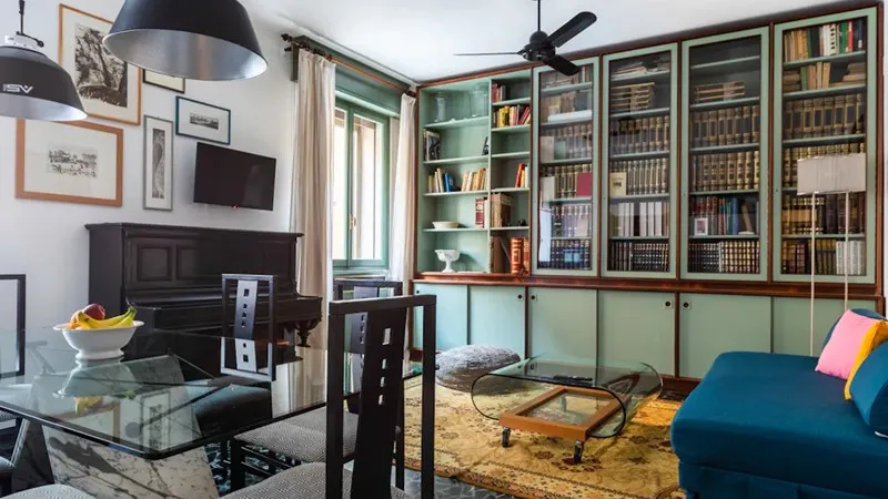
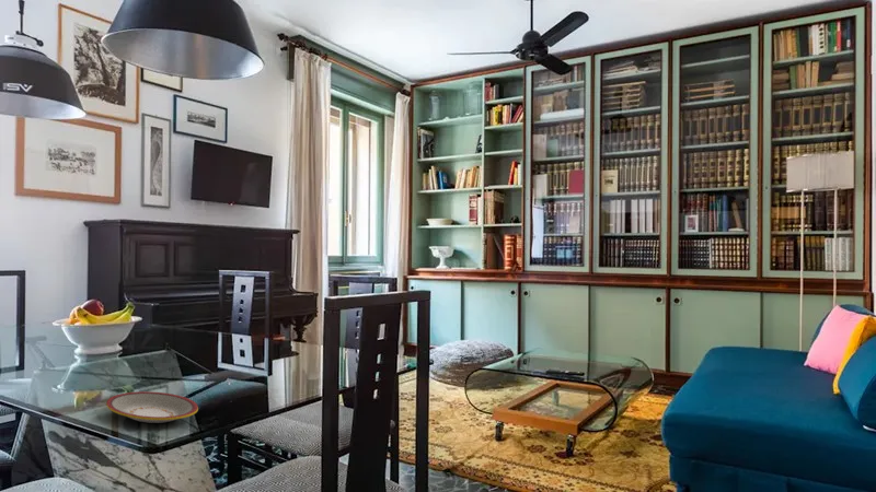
+ plate [105,390,199,424]
